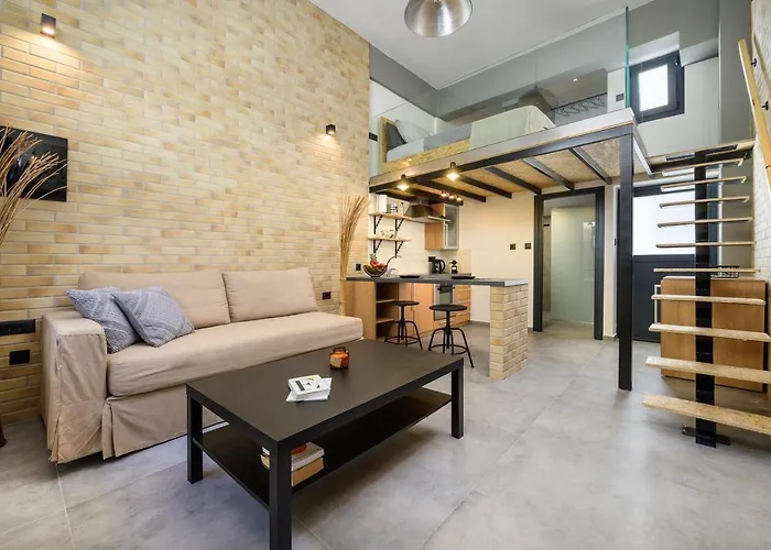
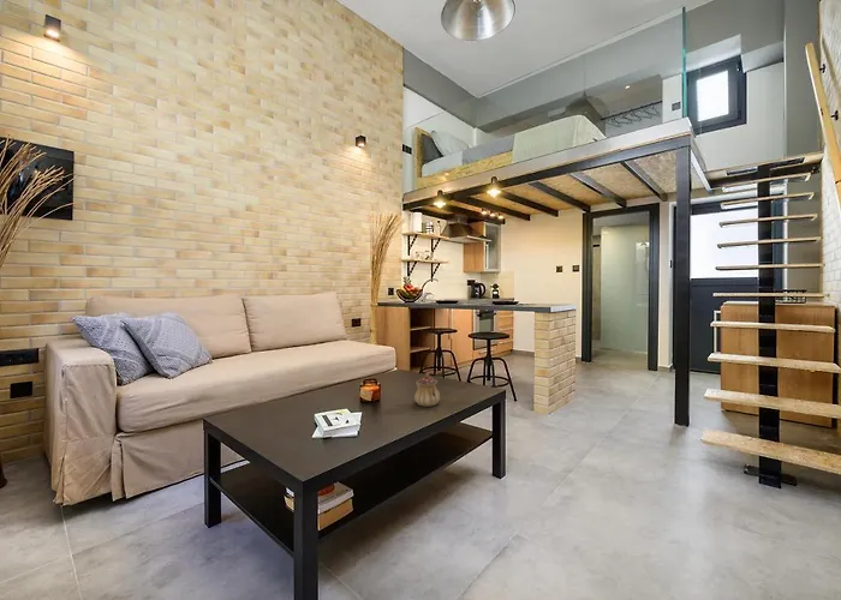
+ teapot [413,372,441,408]
